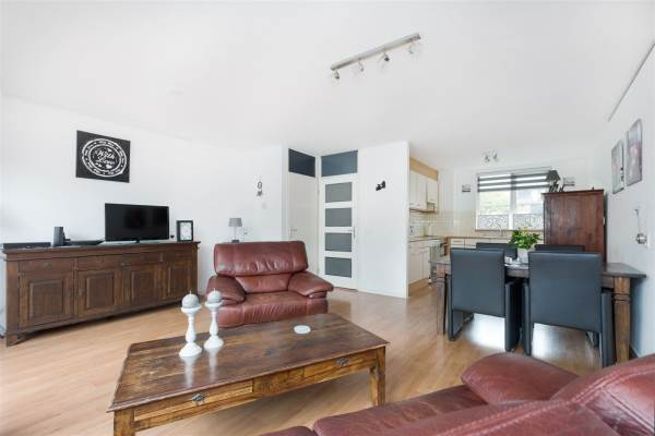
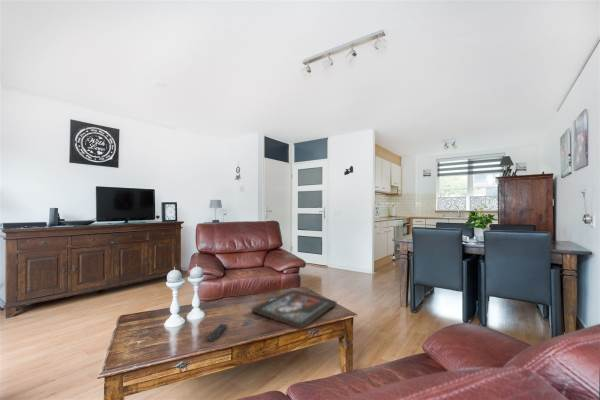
+ religious icon [250,289,338,330]
+ remote control [207,322,228,342]
